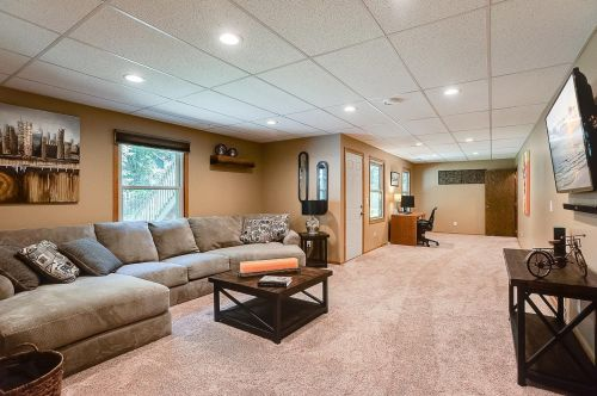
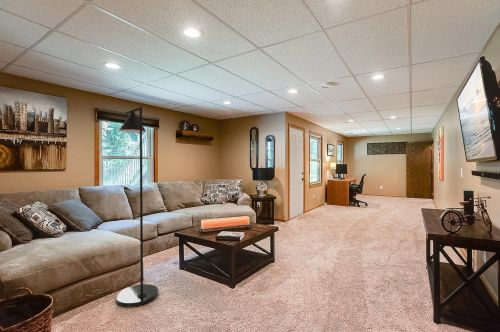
+ floor lamp [115,106,159,307]
